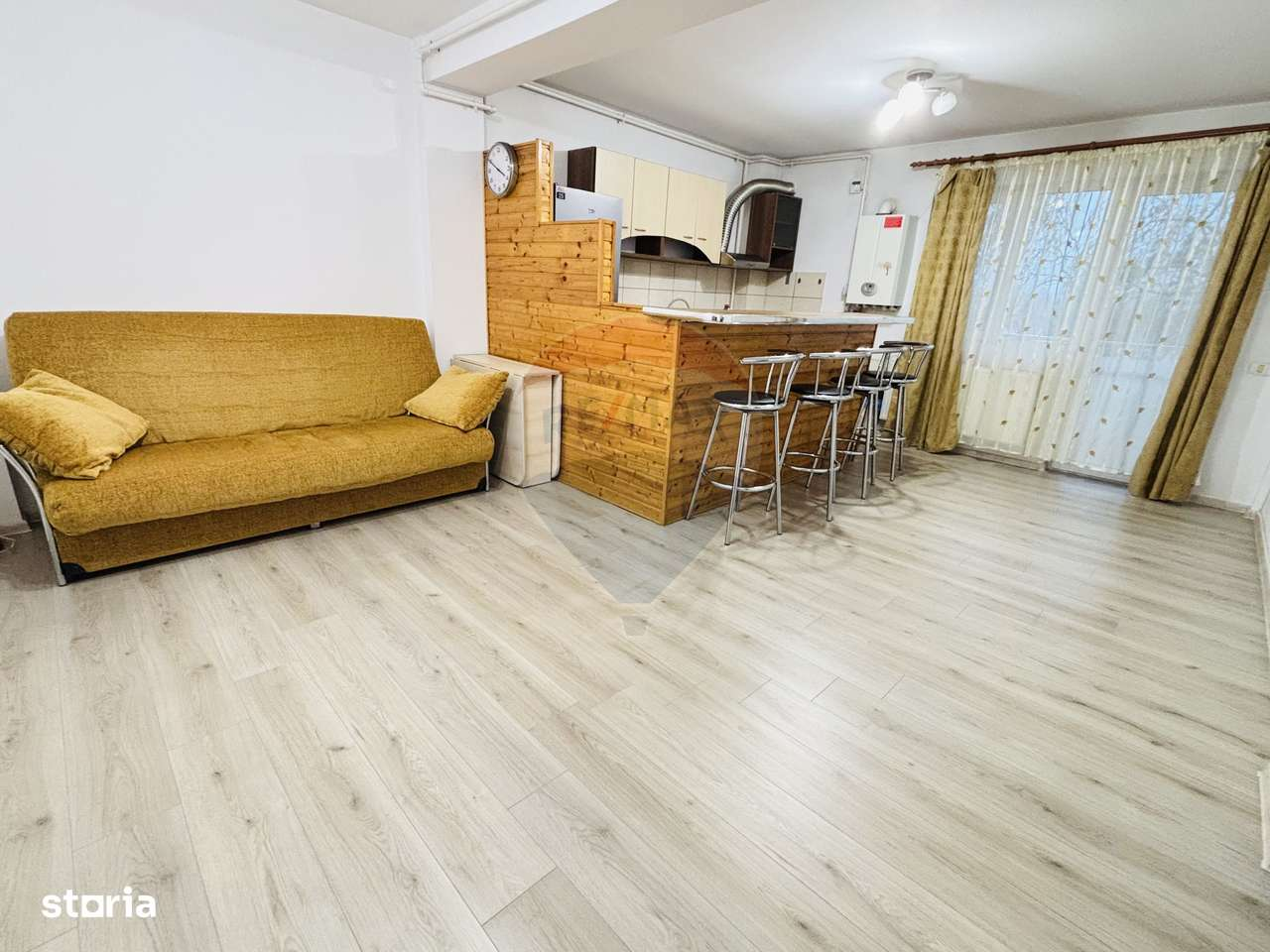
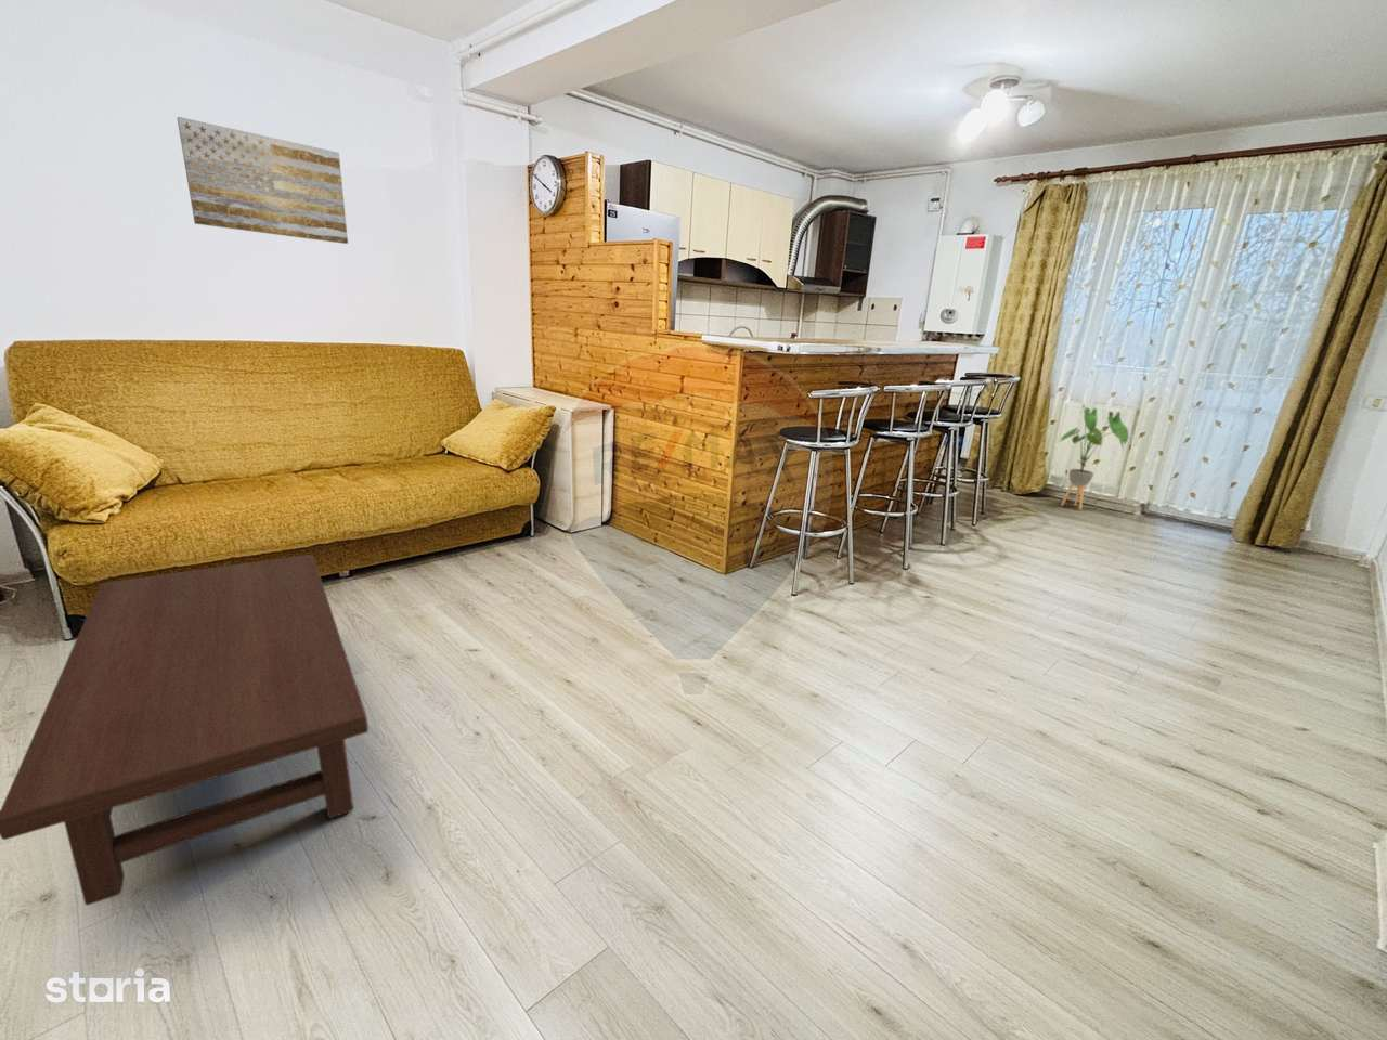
+ coffee table [0,554,369,906]
+ wall art [176,116,348,245]
+ house plant [1057,406,1130,511]
